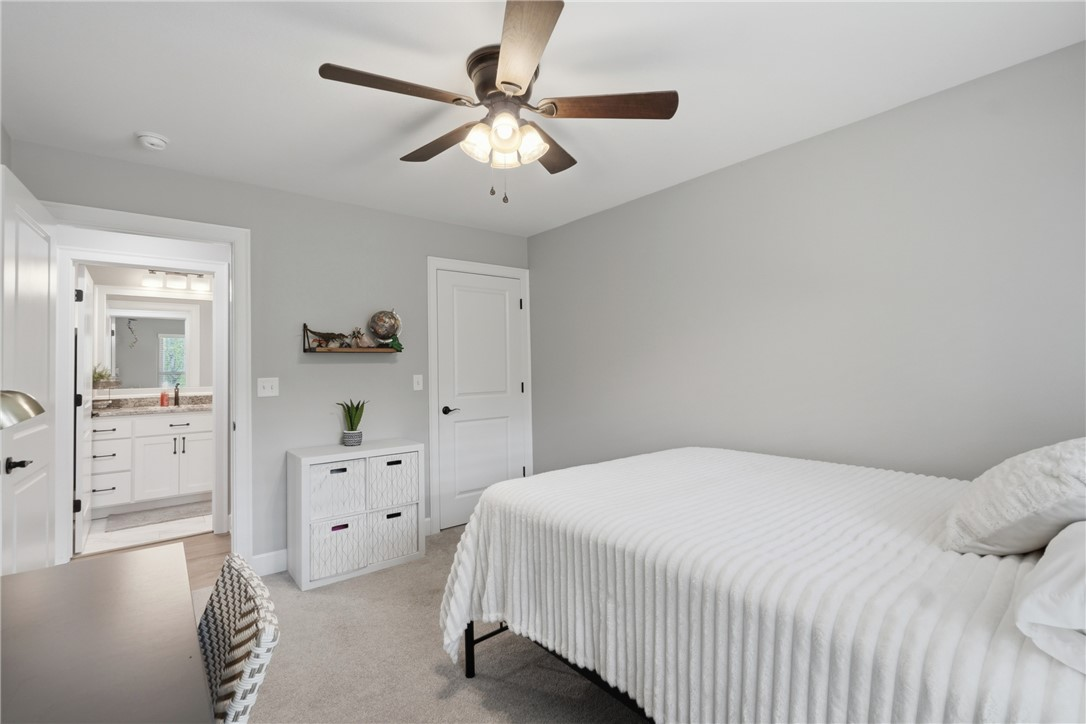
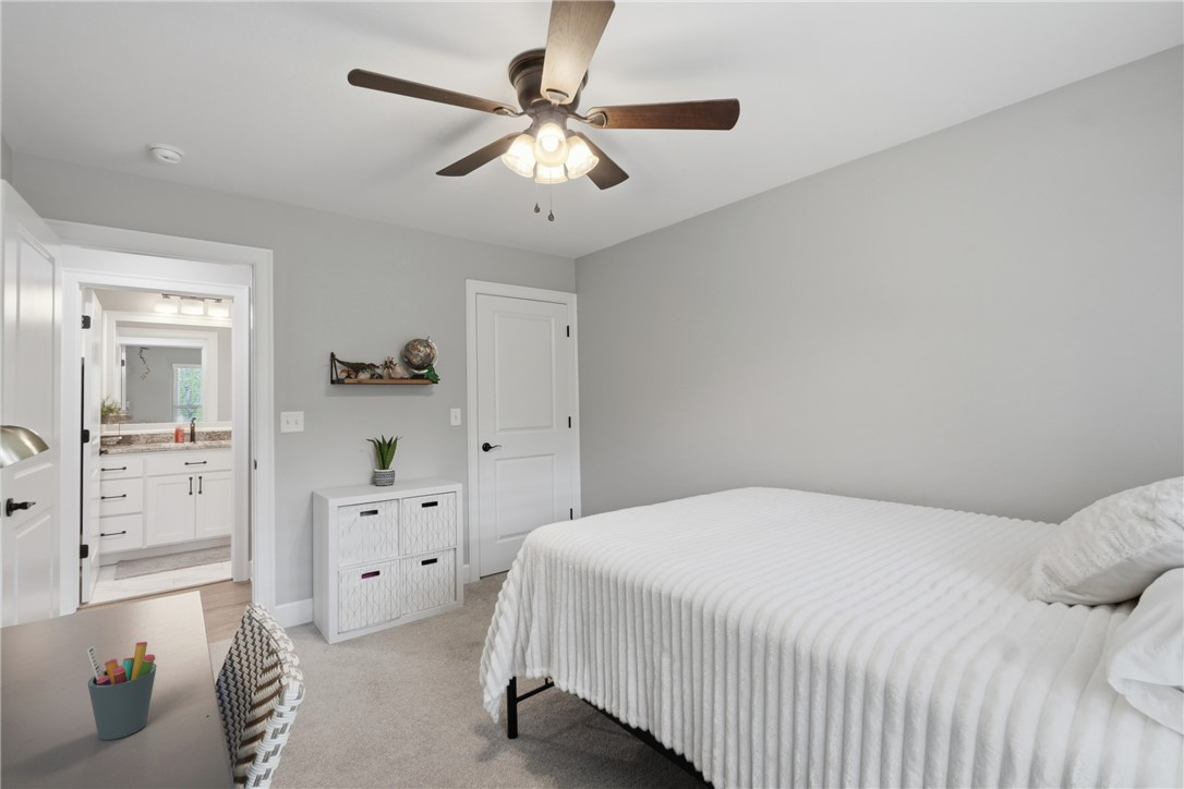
+ pen holder [86,641,158,741]
